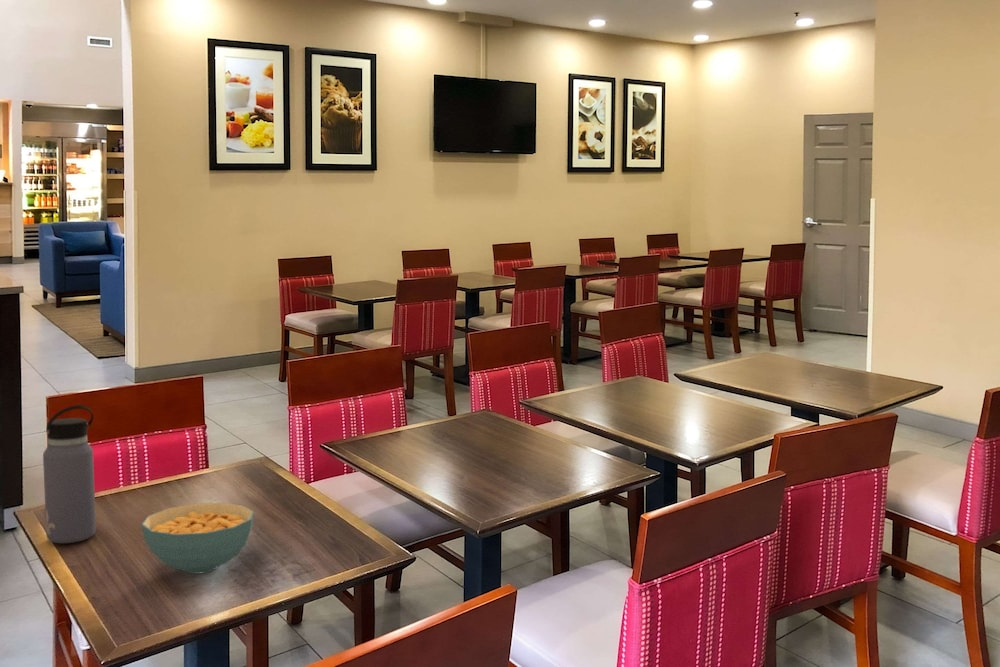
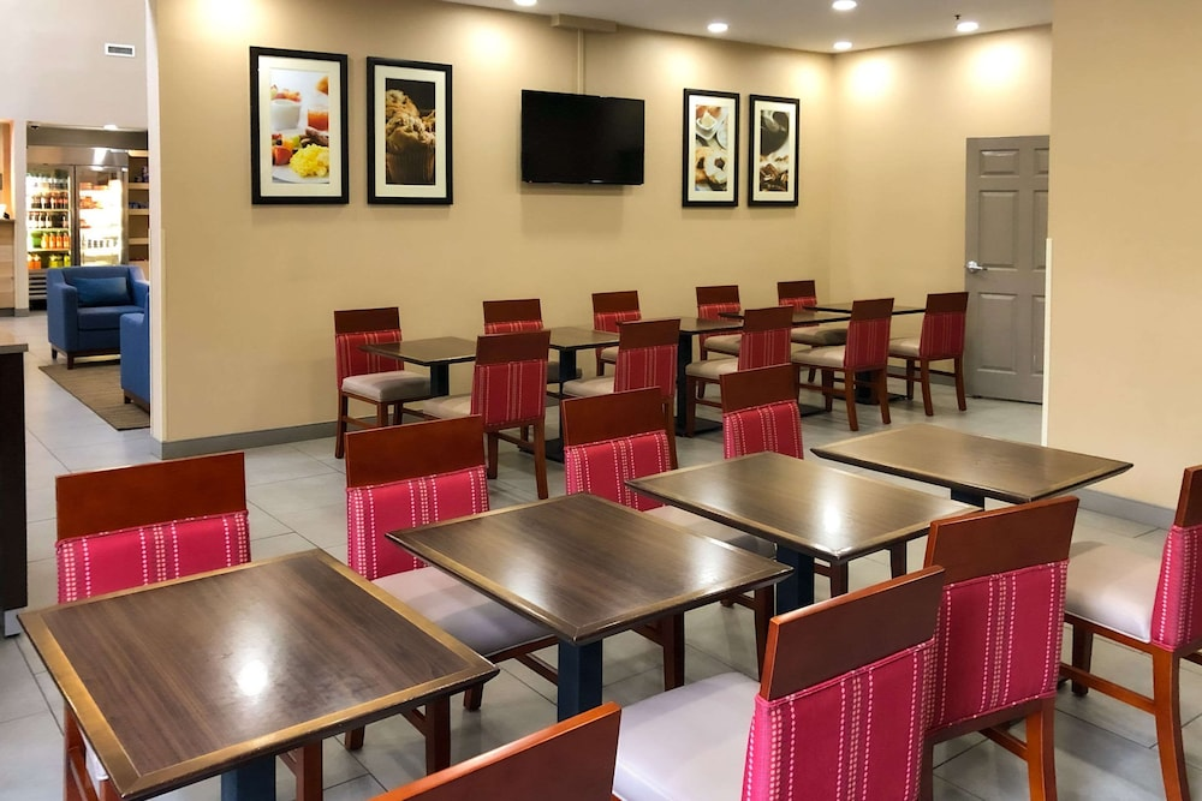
- water bottle [42,404,97,544]
- cereal bowl [141,502,255,575]
